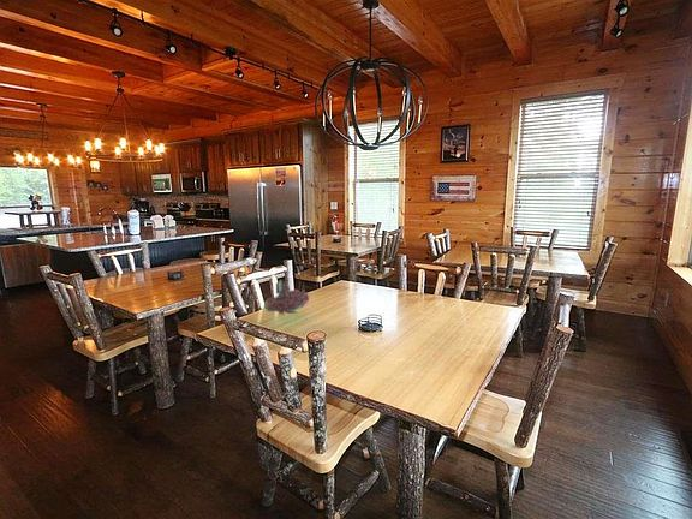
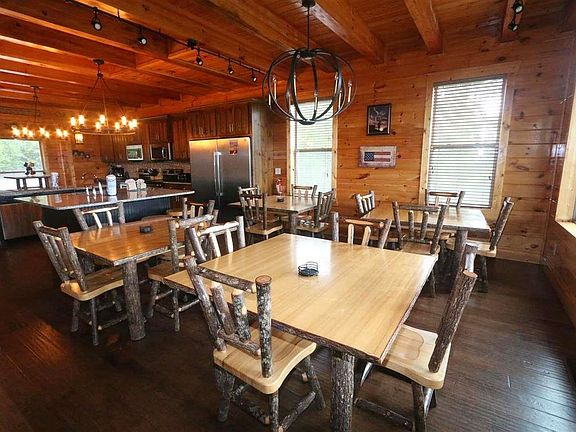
- succulent planter [262,279,310,315]
